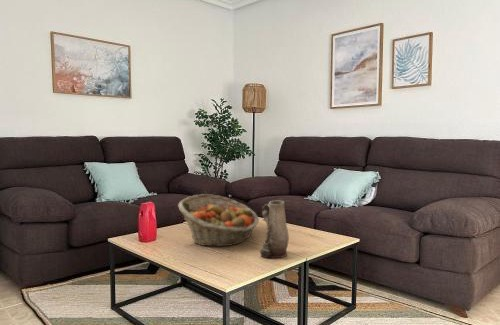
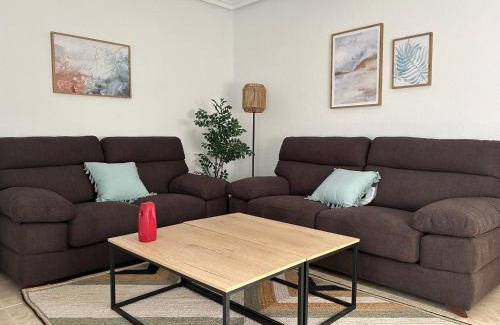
- fruit basket [177,193,260,247]
- vase [259,200,290,259]
